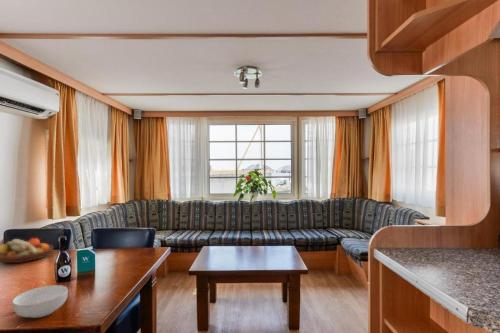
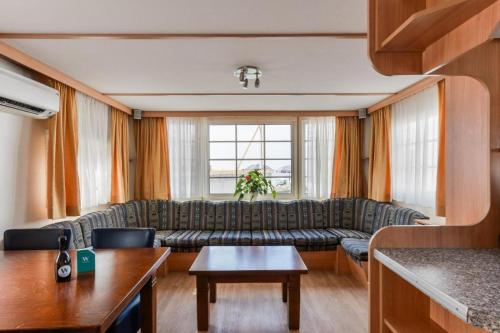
- cereal bowl [11,284,69,319]
- fruit bowl [0,237,54,264]
